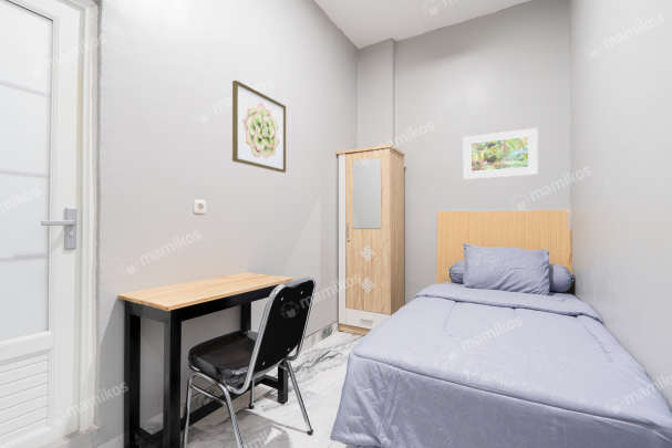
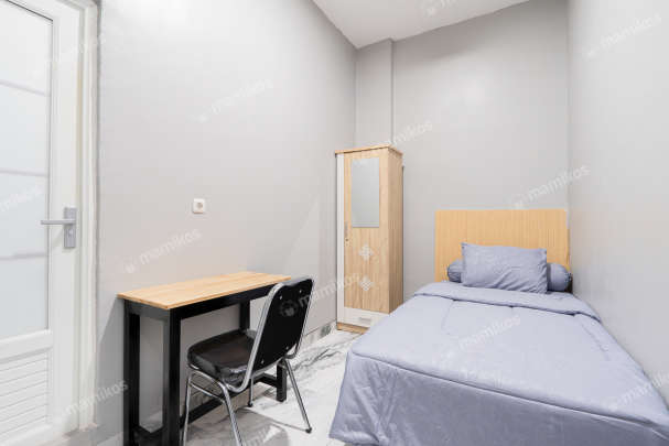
- wall art [231,80,287,174]
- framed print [463,127,538,180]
